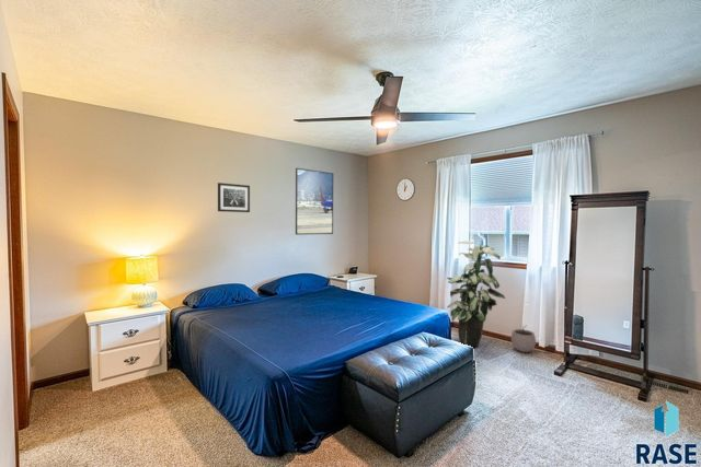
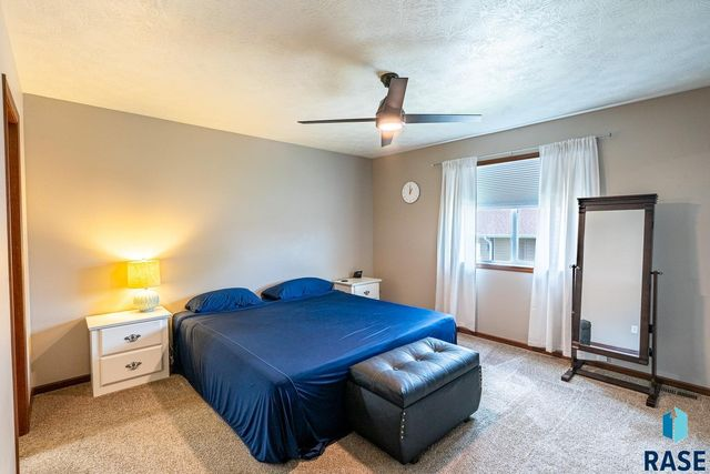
- wall art [217,182,251,213]
- indoor plant [446,240,506,349]
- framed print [295,167,334,236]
- plant pot [510,324,537,353]
